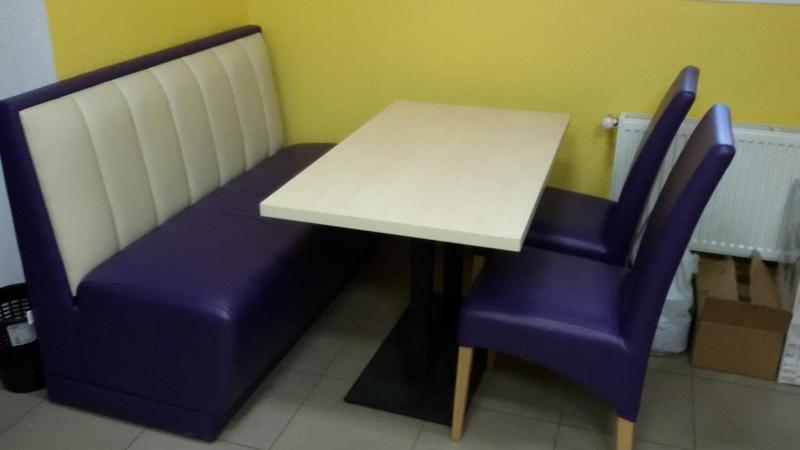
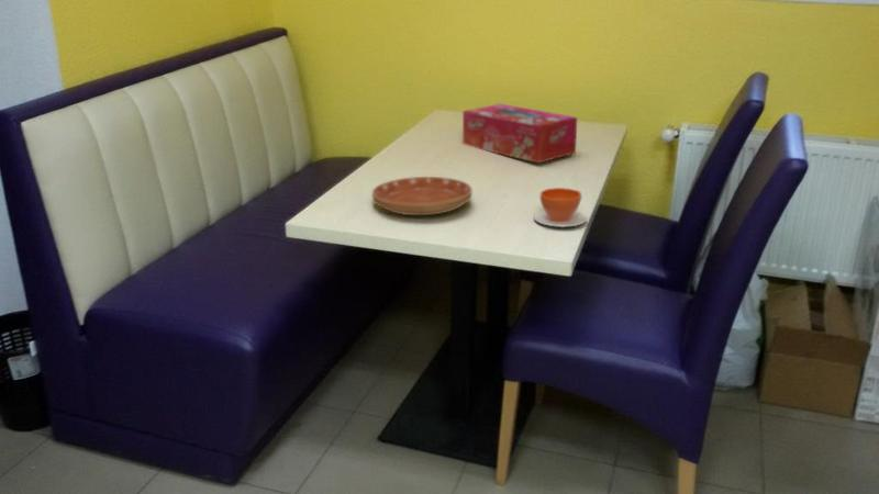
+ saucer [371,176,474,216]
+ teacup [533,187,588,228]
+ tissue box [461,103,578,165]
